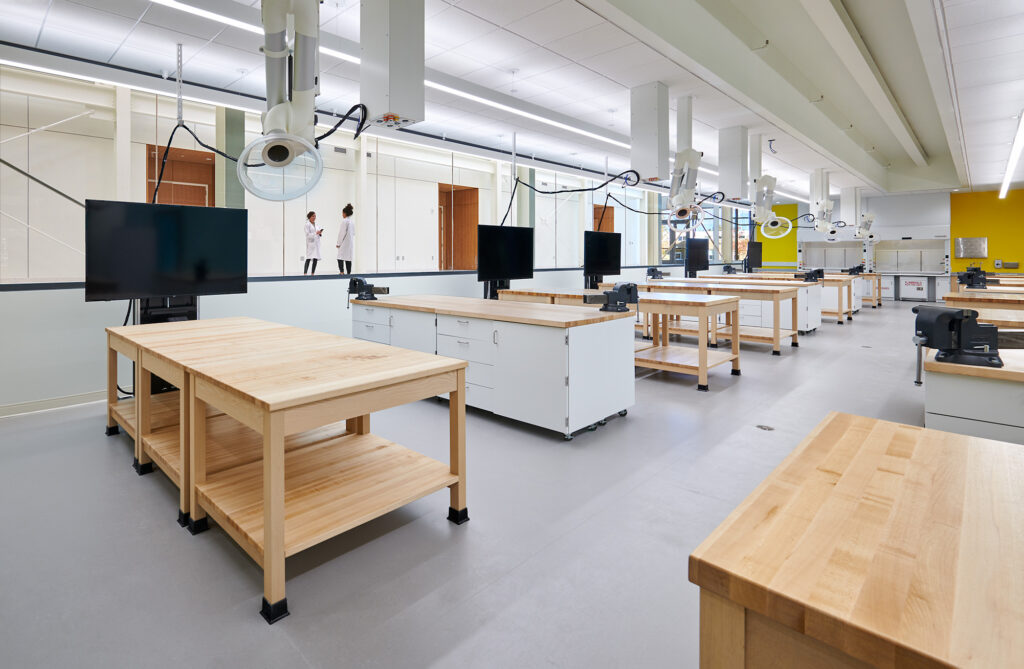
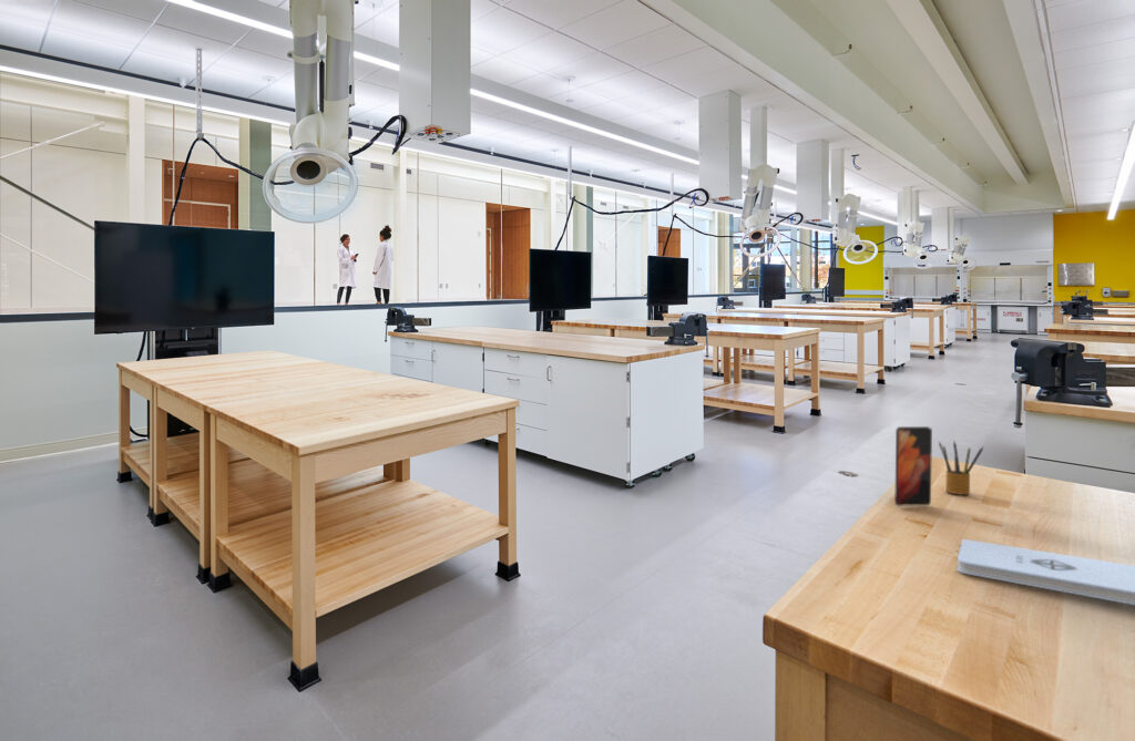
+ pencil box [938,441,984,495]
+ notepad [957,538,1135,606]
+ smartphone [893,425,933,507]
